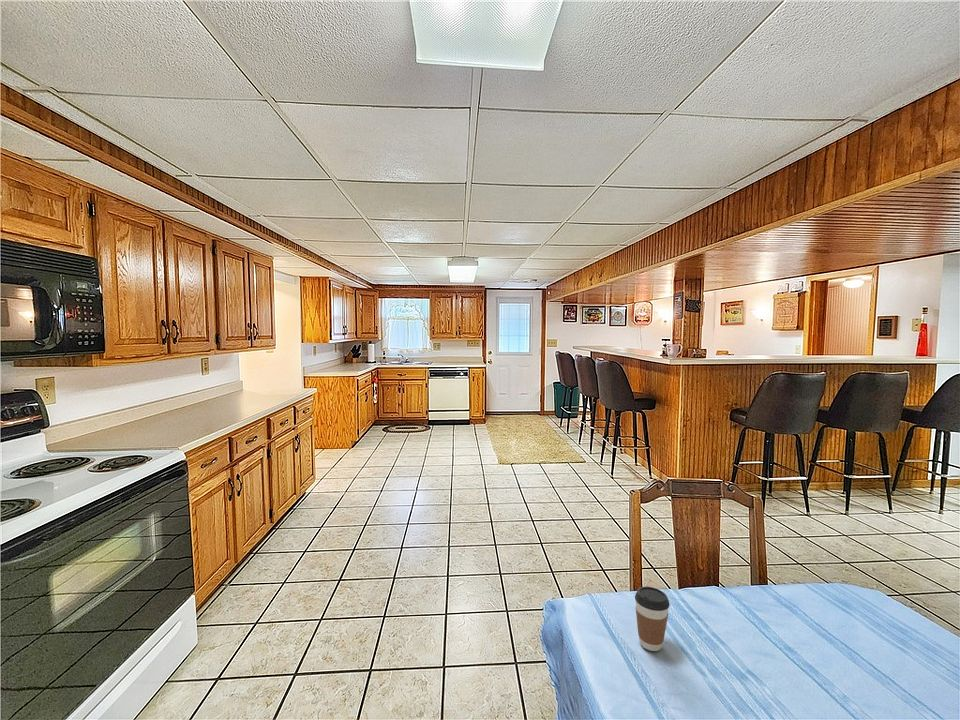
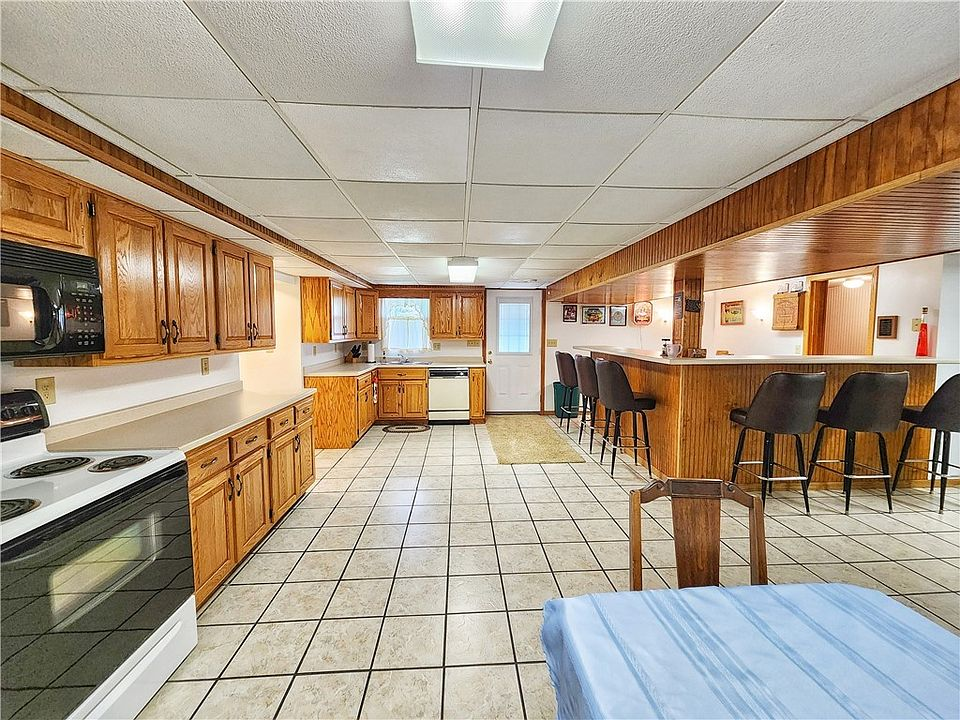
- coffee cup [634,586,671,652]
